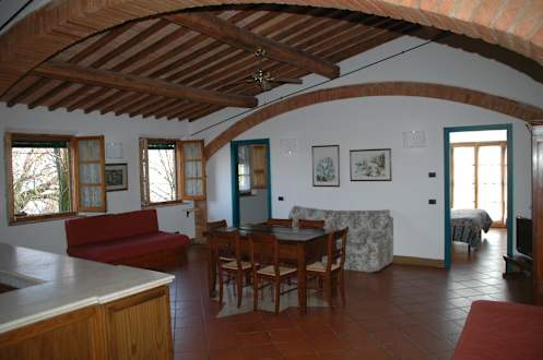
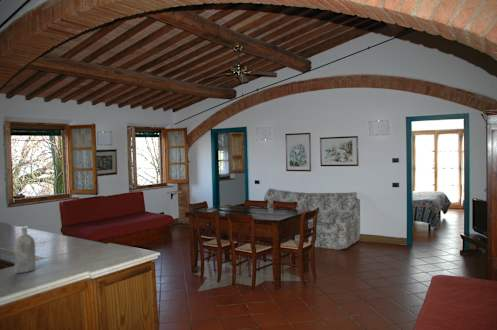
+ bottle [13,225,37,274]
